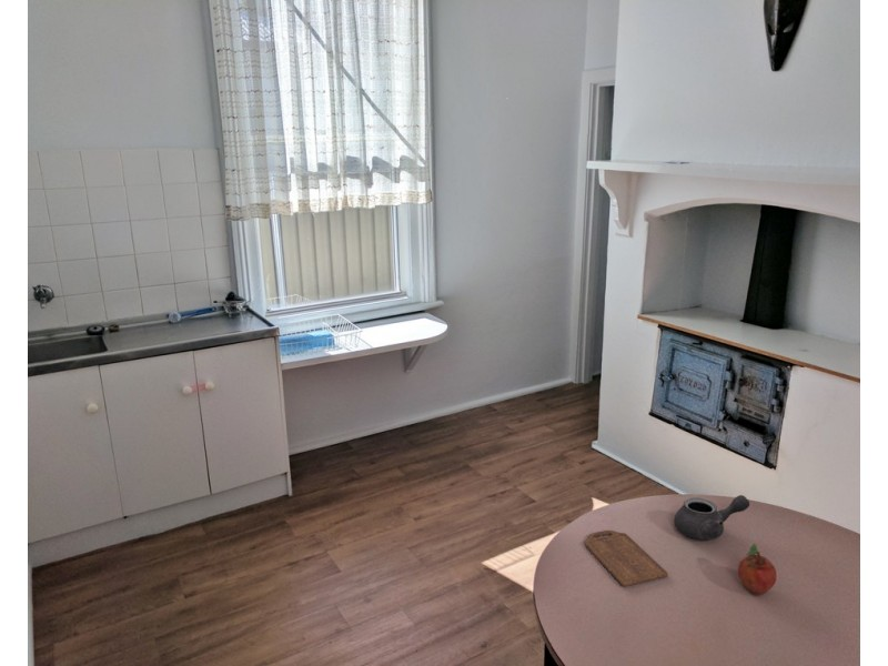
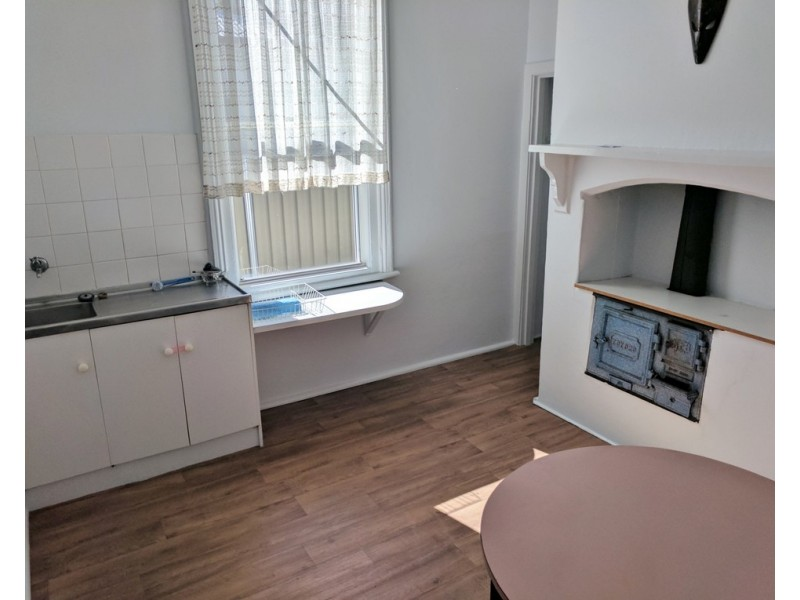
- fruit [736,543,778,596]
- teapot [673,494,750,541]
- cutting board [584,529,669,587]
